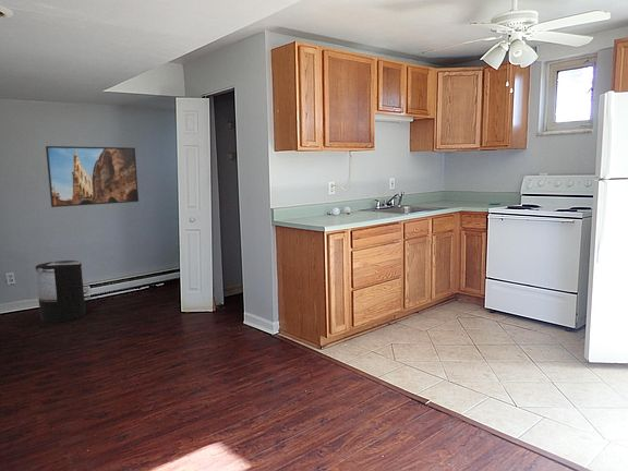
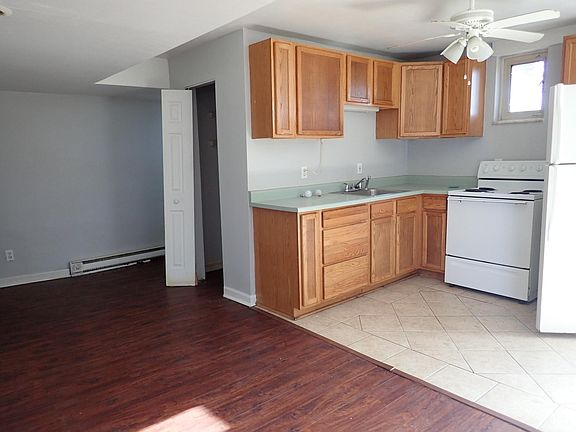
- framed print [45,145,140,208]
- trash can [35,259,87,324]
